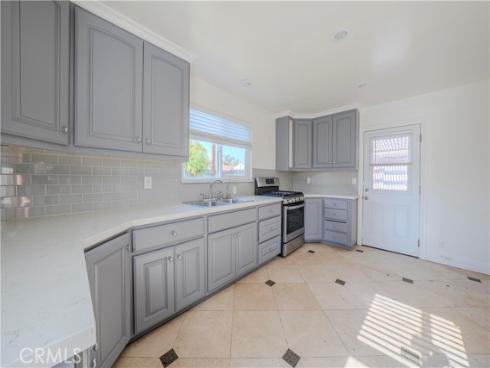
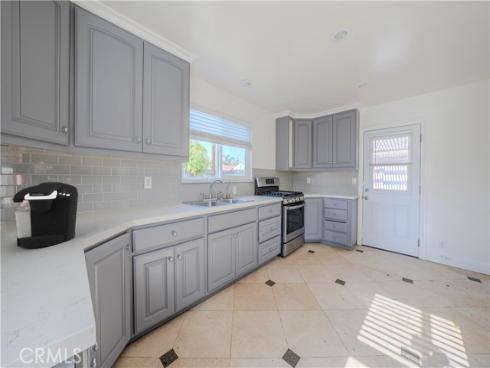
+ coffee maker [12,181,79,249]
